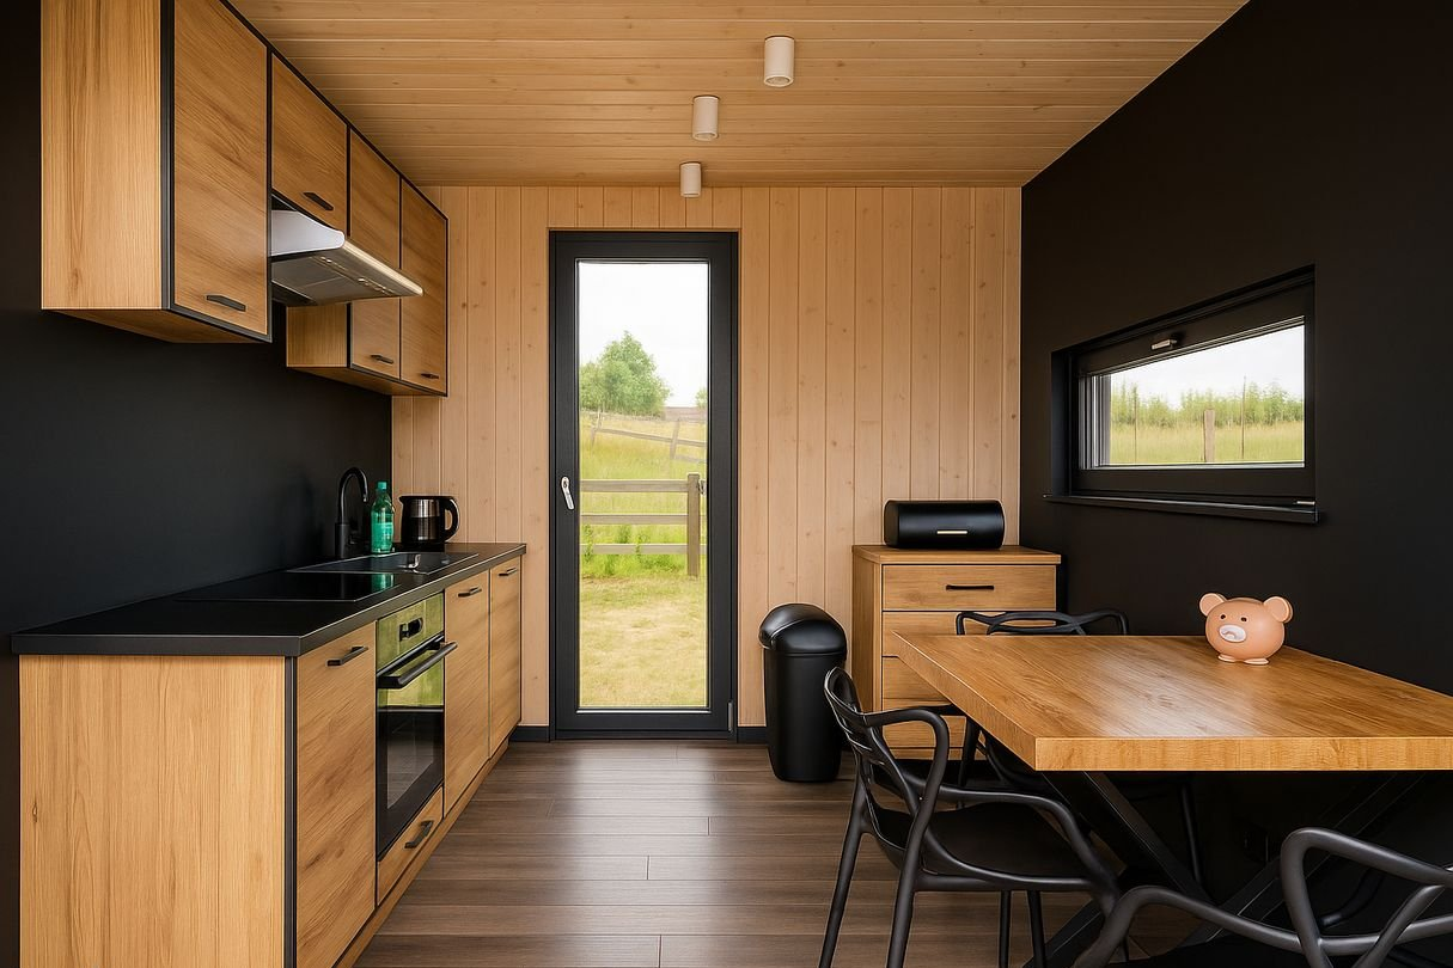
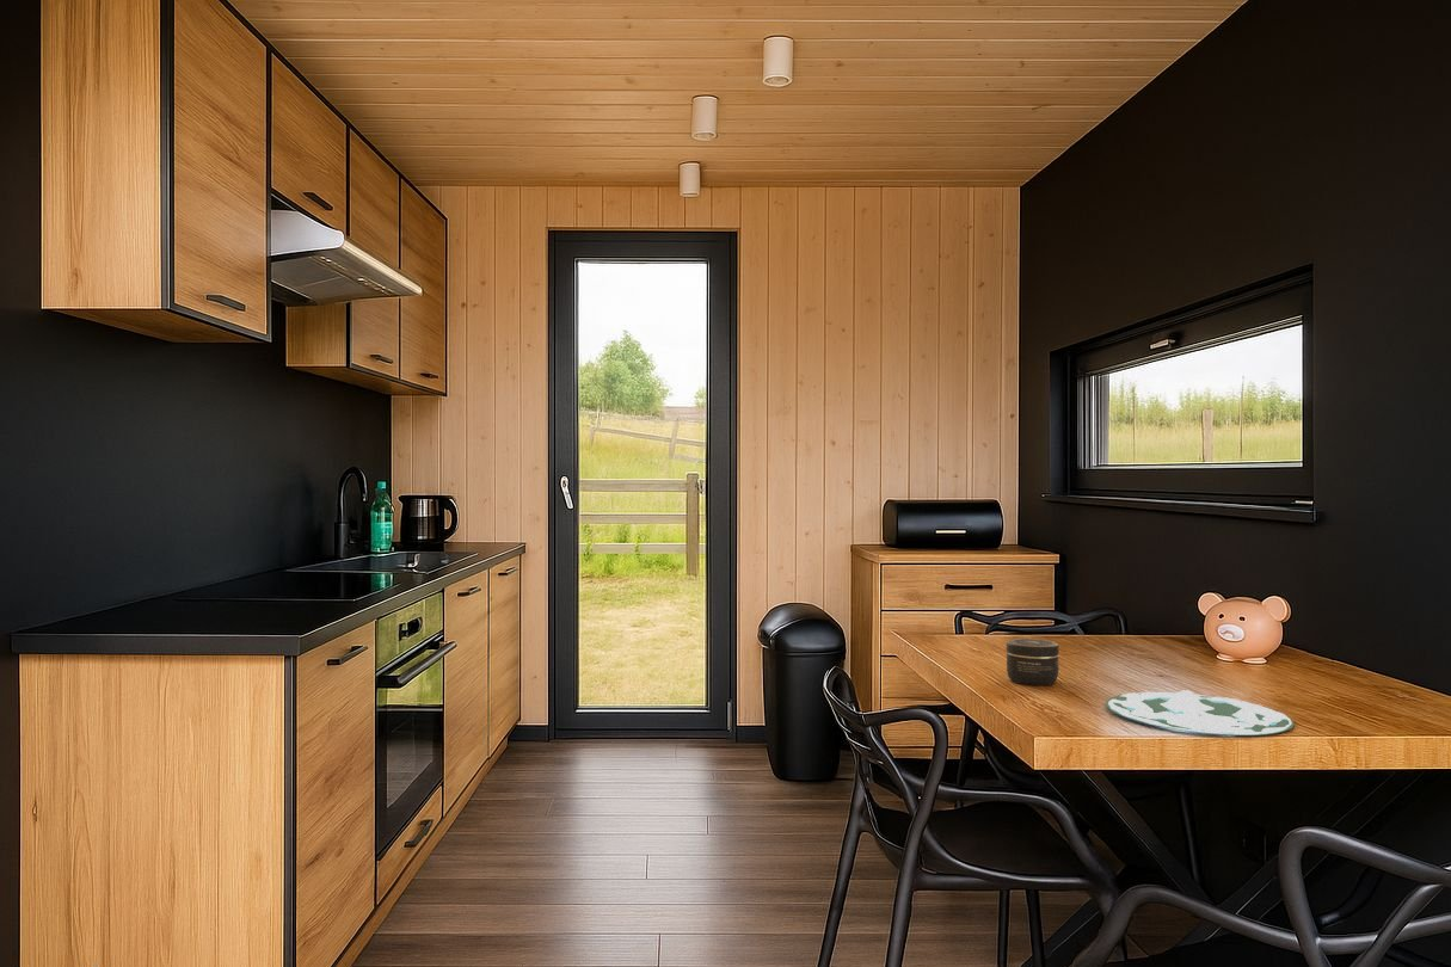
+ plate [1105,689,1295,737]
+ jar [1006,638,1060,686]
